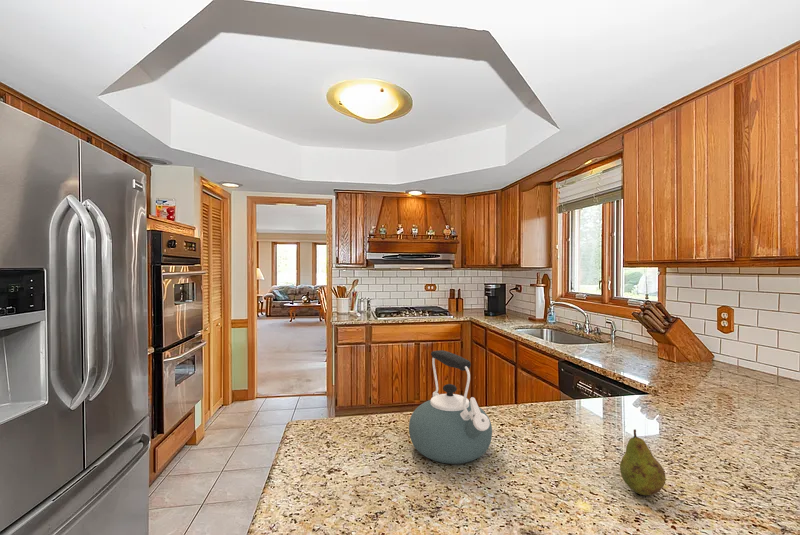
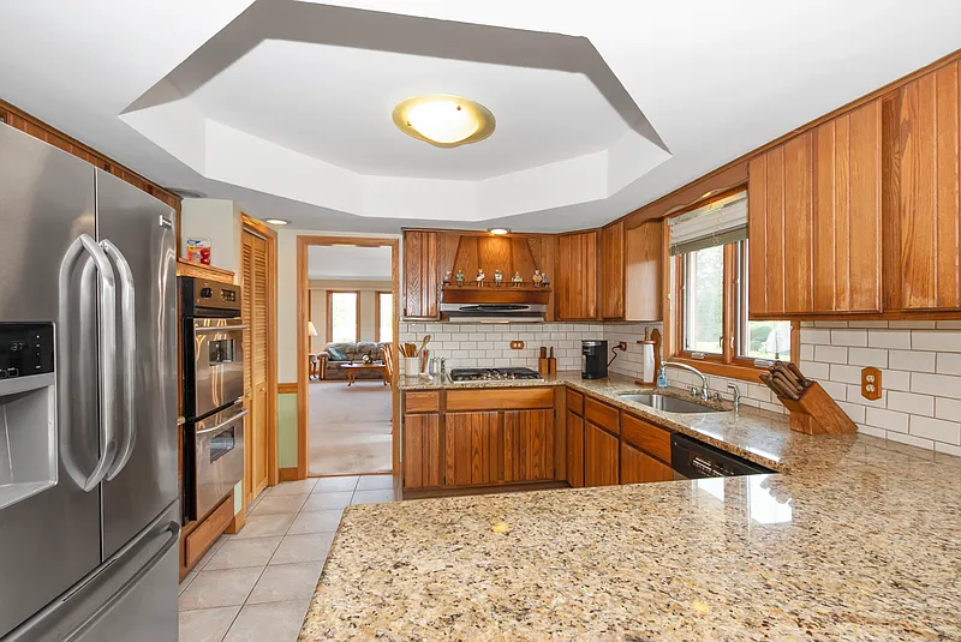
- fruit [619,429,667,496]
- kettle [408,349,493,465]
